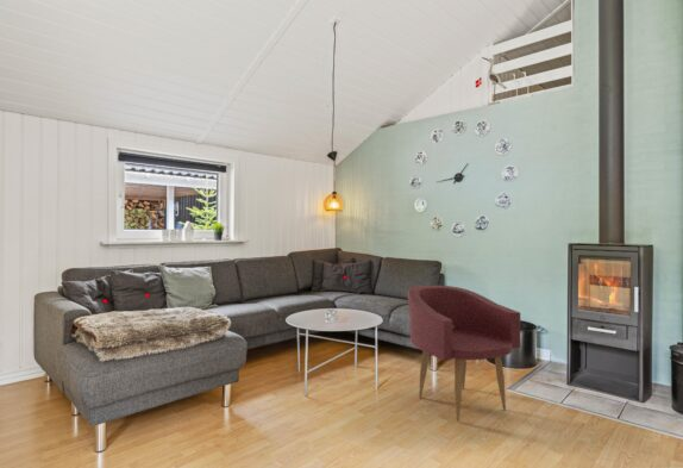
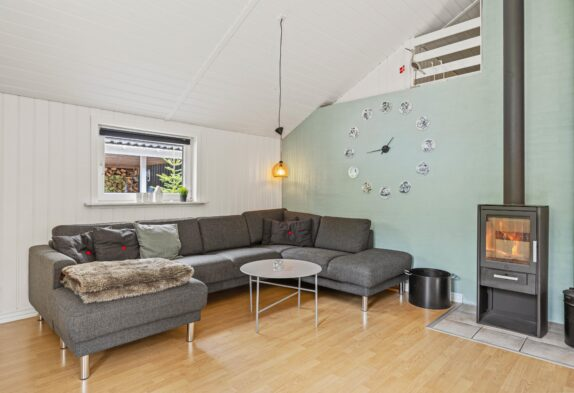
- armchair [406,285,521,423]
